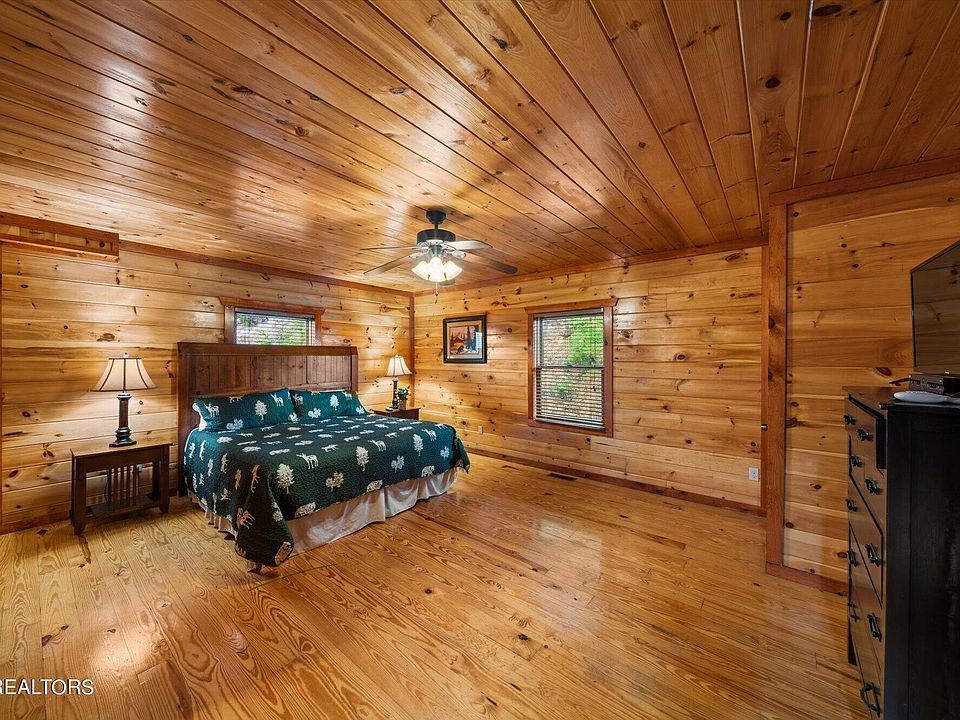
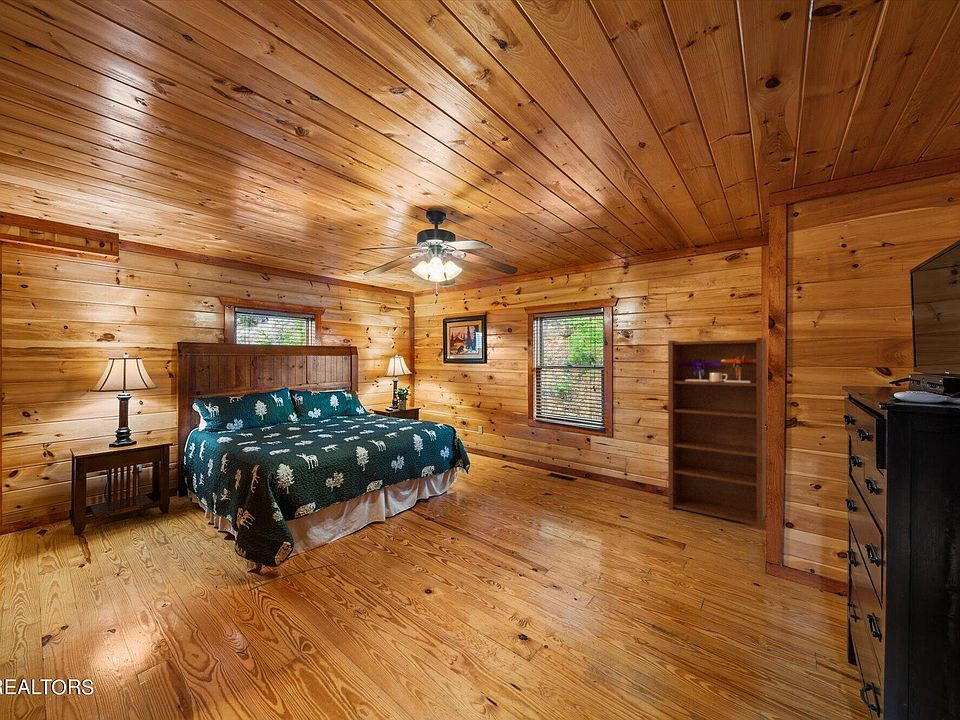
+ bookshelf [667,337,767,530]
